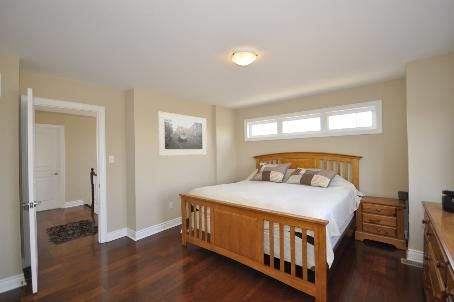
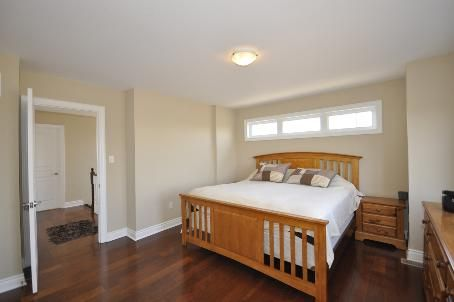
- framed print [157,111,208,157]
